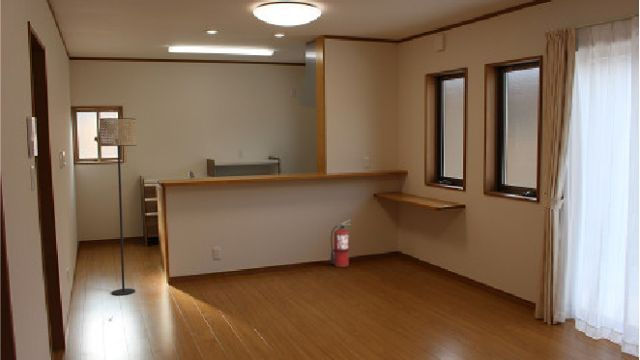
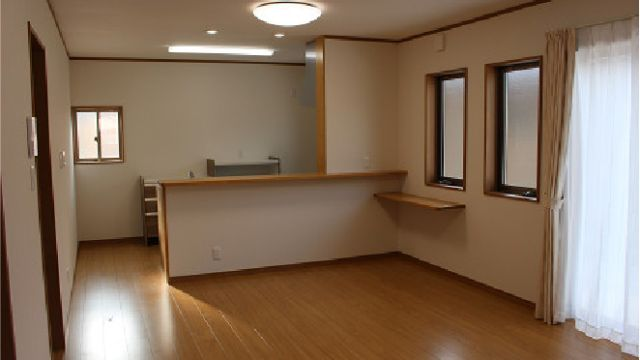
- floor lamp [98,117,137,296]
- fire extinguisher [330,219,352,268]
